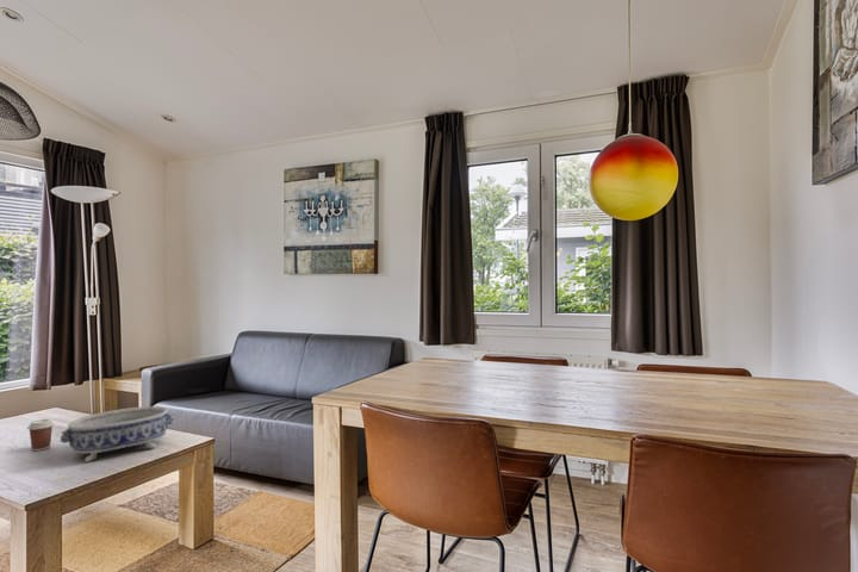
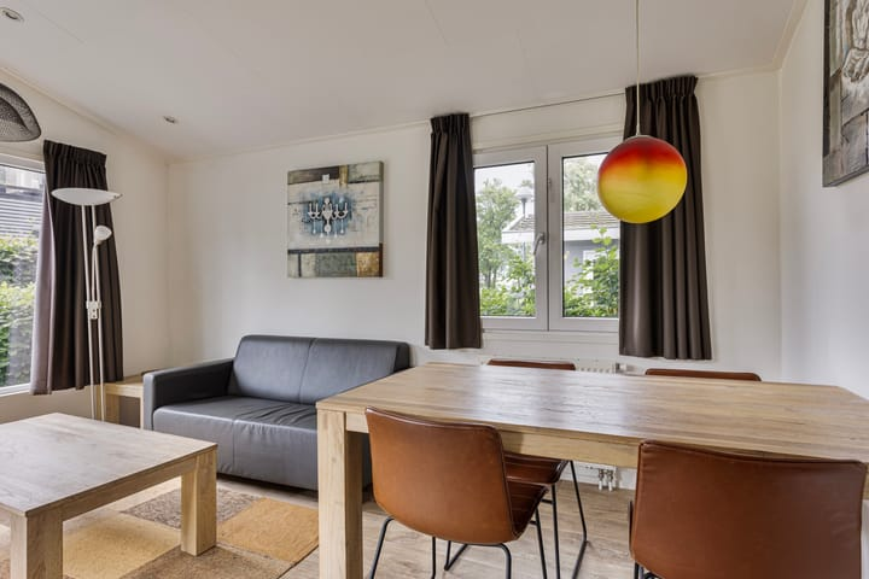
- decorative bowl [60,405,175,464]
- coffee cup [26,418,55,452]
